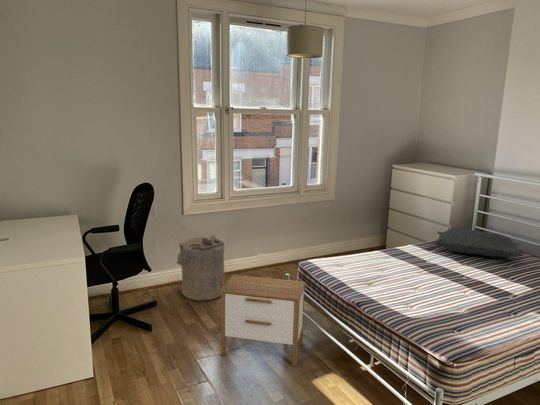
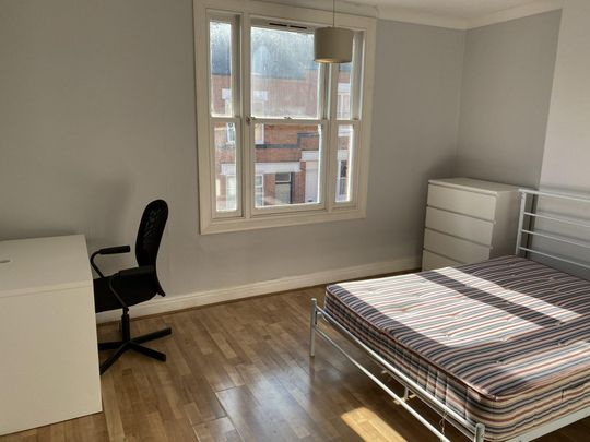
- laundry hamper [175,234,225,302]
- cushion [432,227,524,258]
- nightstand [220,274,306,367]
